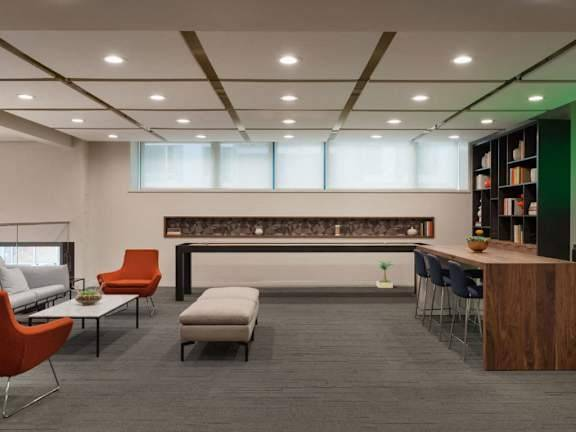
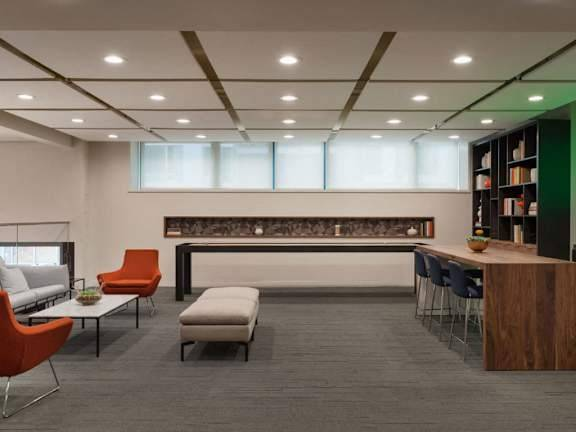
- potted plant [375,260,394,289]
